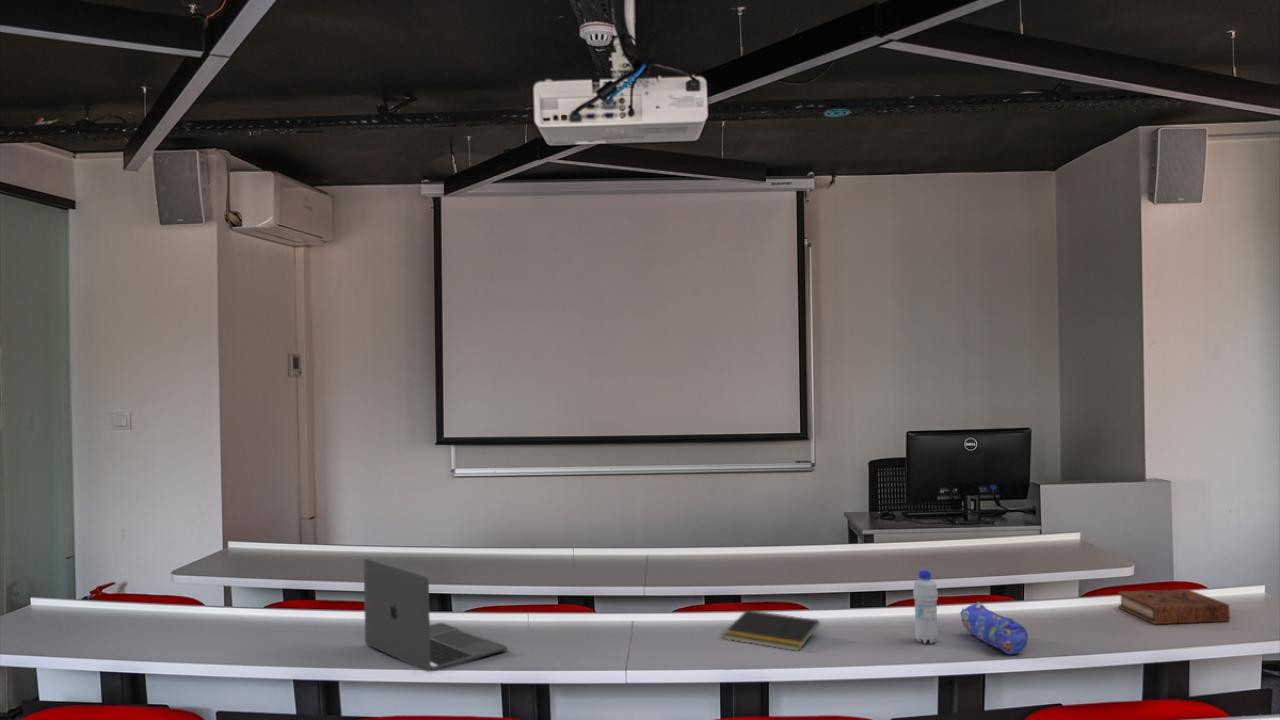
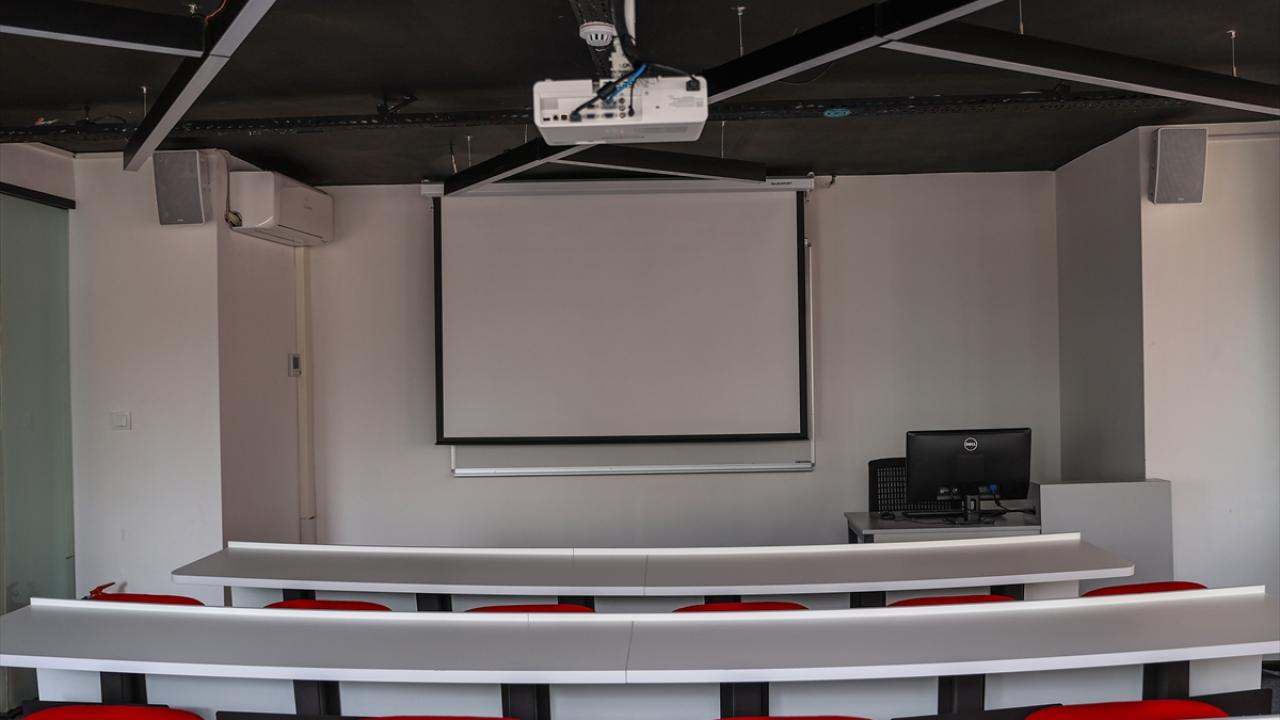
- pencil case [959,601,1029,655]
- book [1117,588,1231,625]
- laptop [363,558,508,673]
- notepad [722,609,820,652]
- bottle [912,569,939,645]
